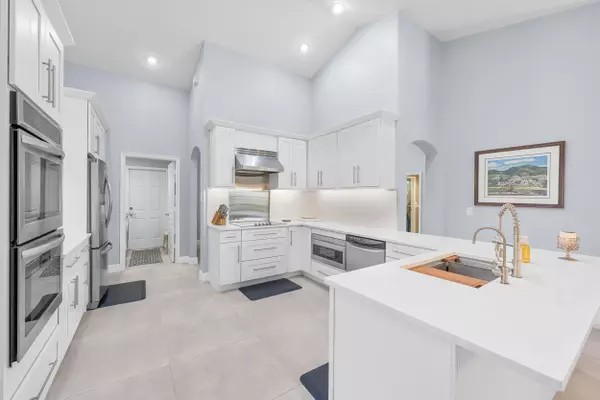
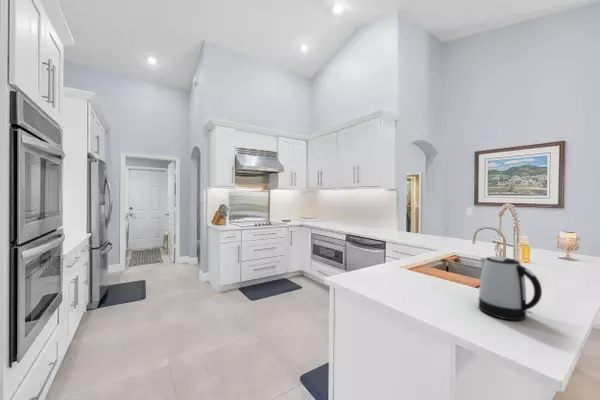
+ kettle [478,256,543,321]
